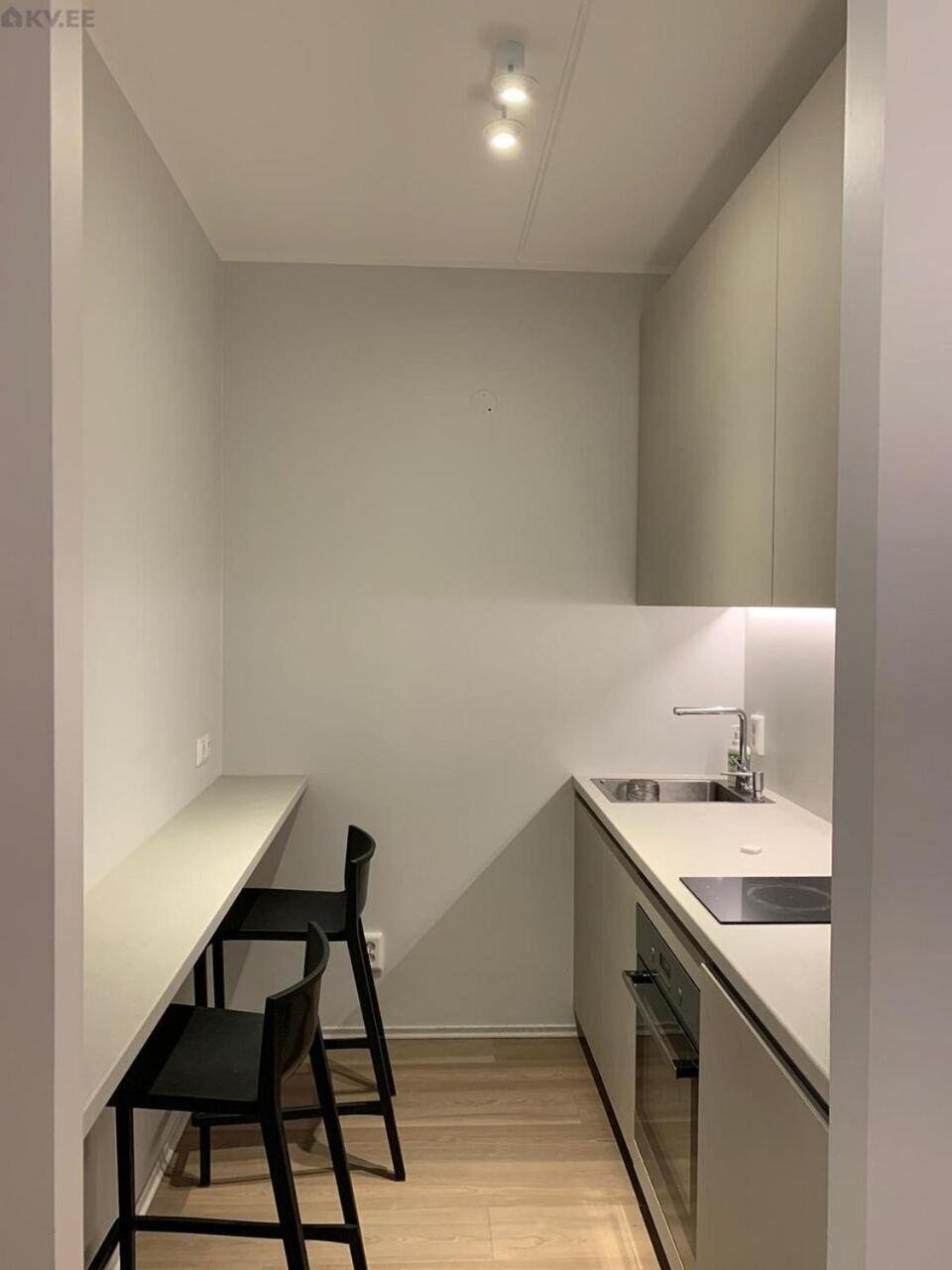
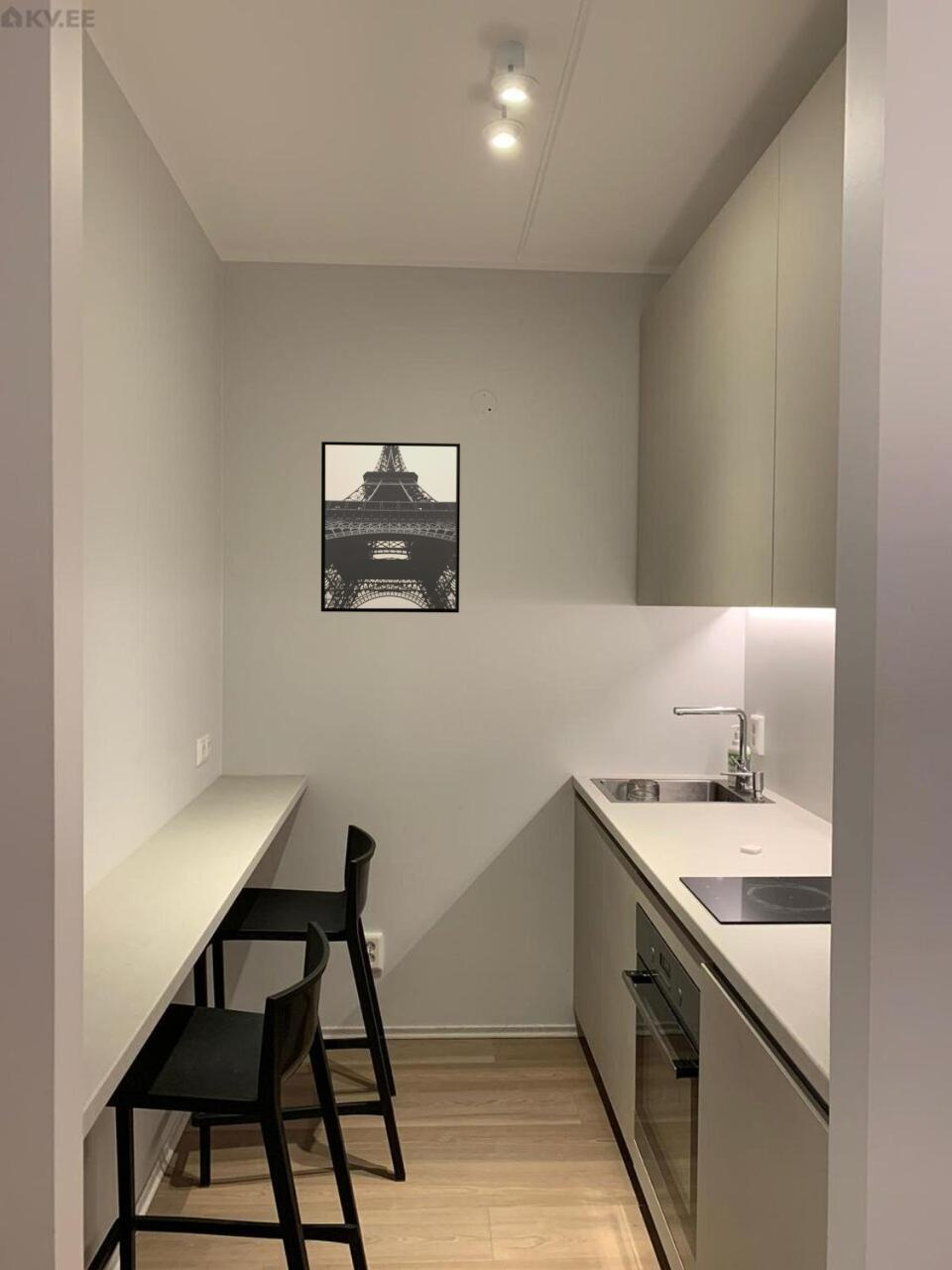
+ wall art [320,441,461,614]
